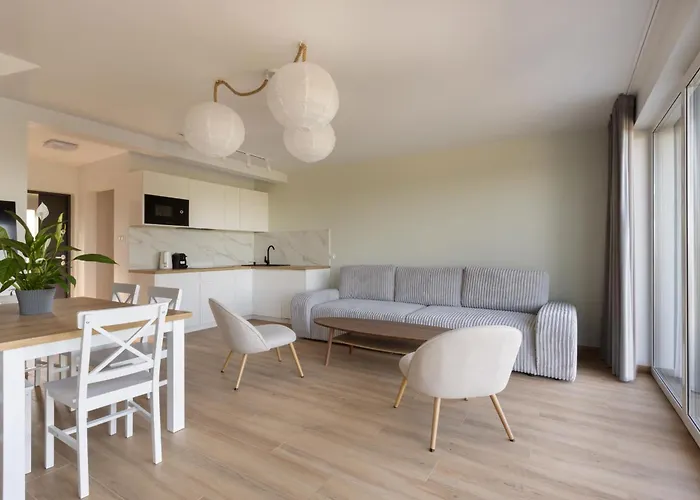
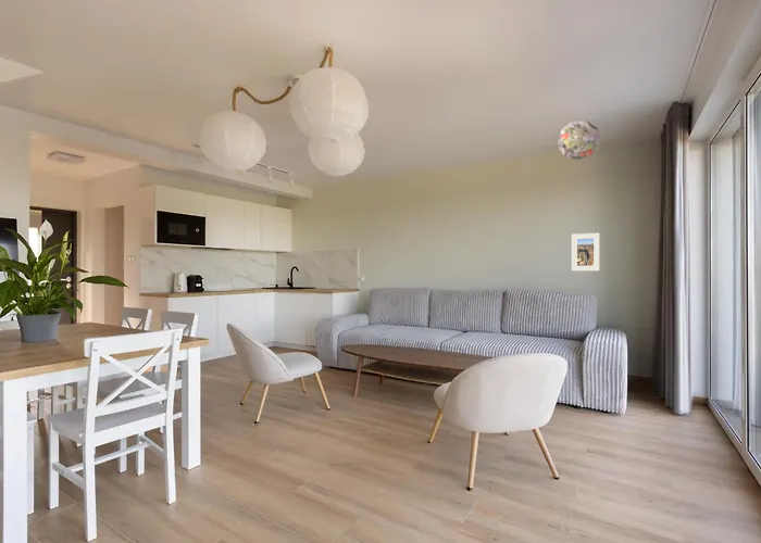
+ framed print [571,232,600,272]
+ paper lantern [557,118,601,161]
